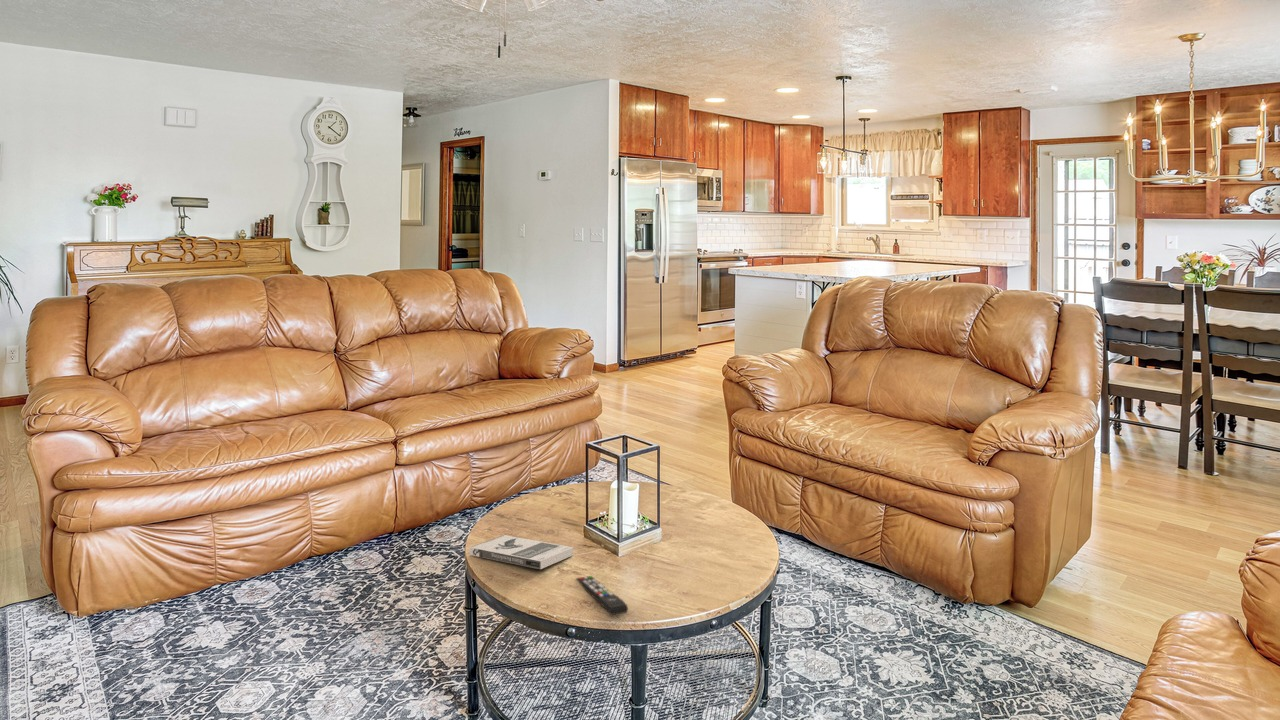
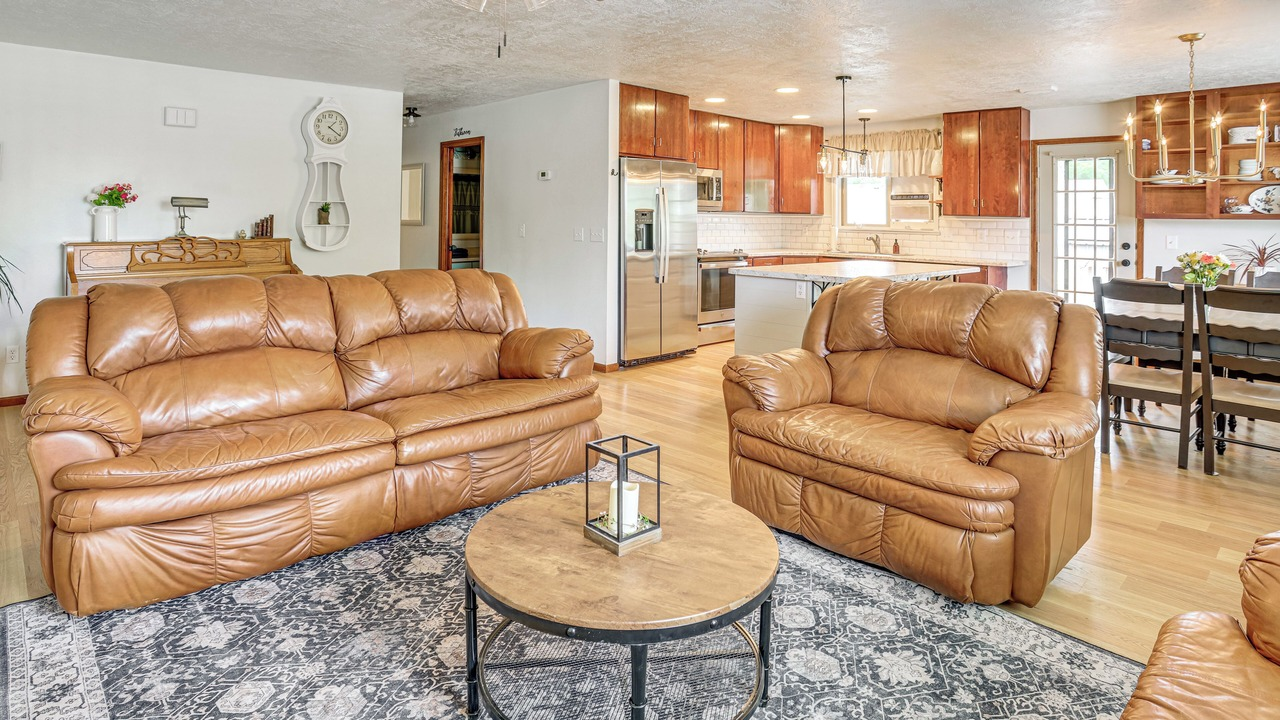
- book [468,534,575,570]
- remote control [575,575,629,616]
